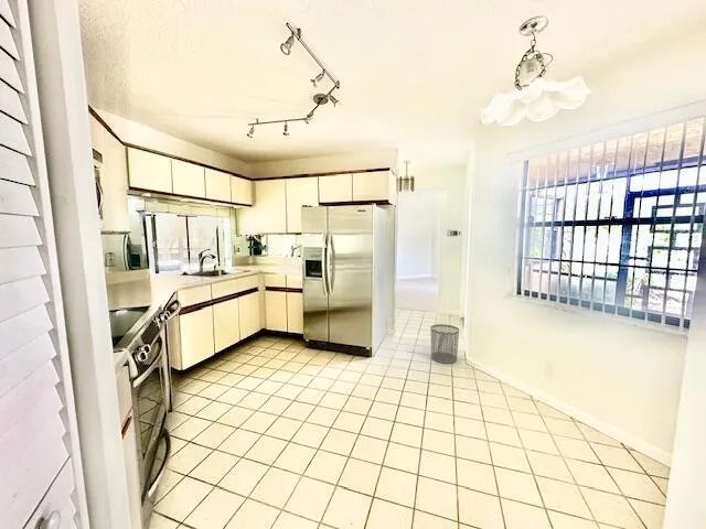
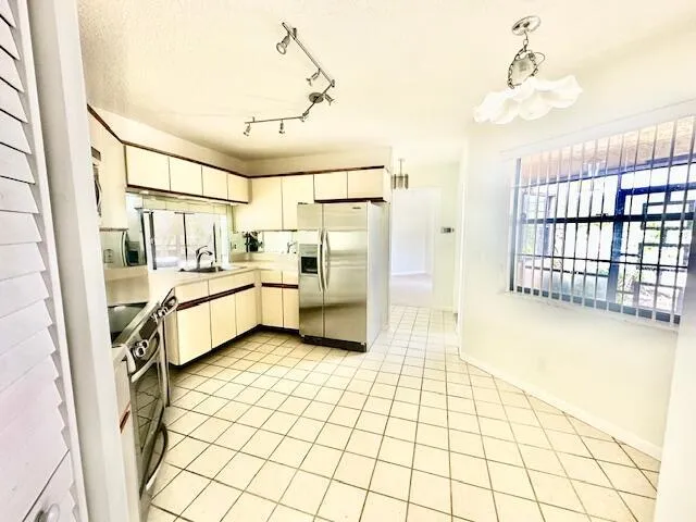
- waste bin [430,323,460,365]
